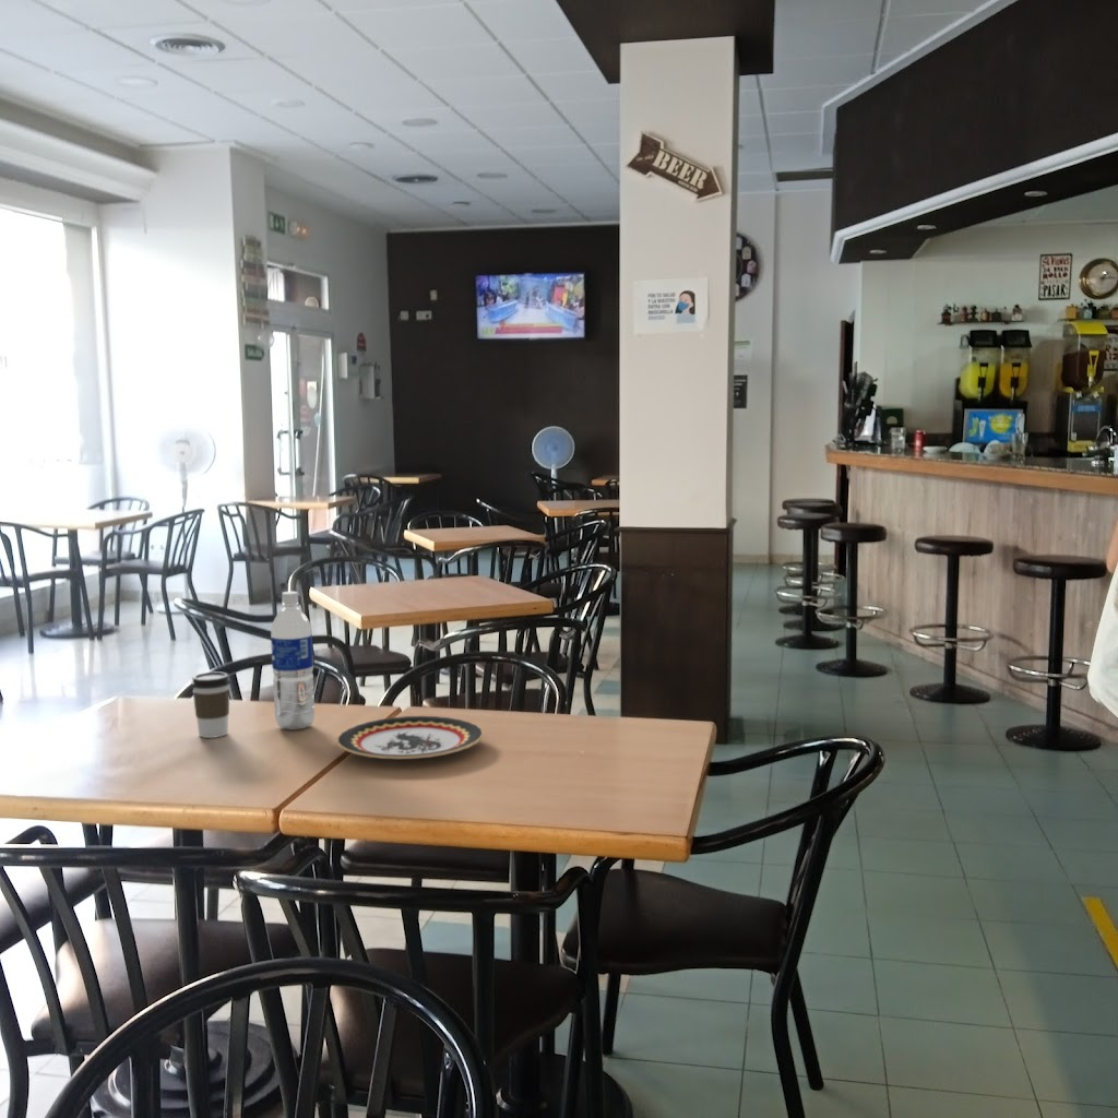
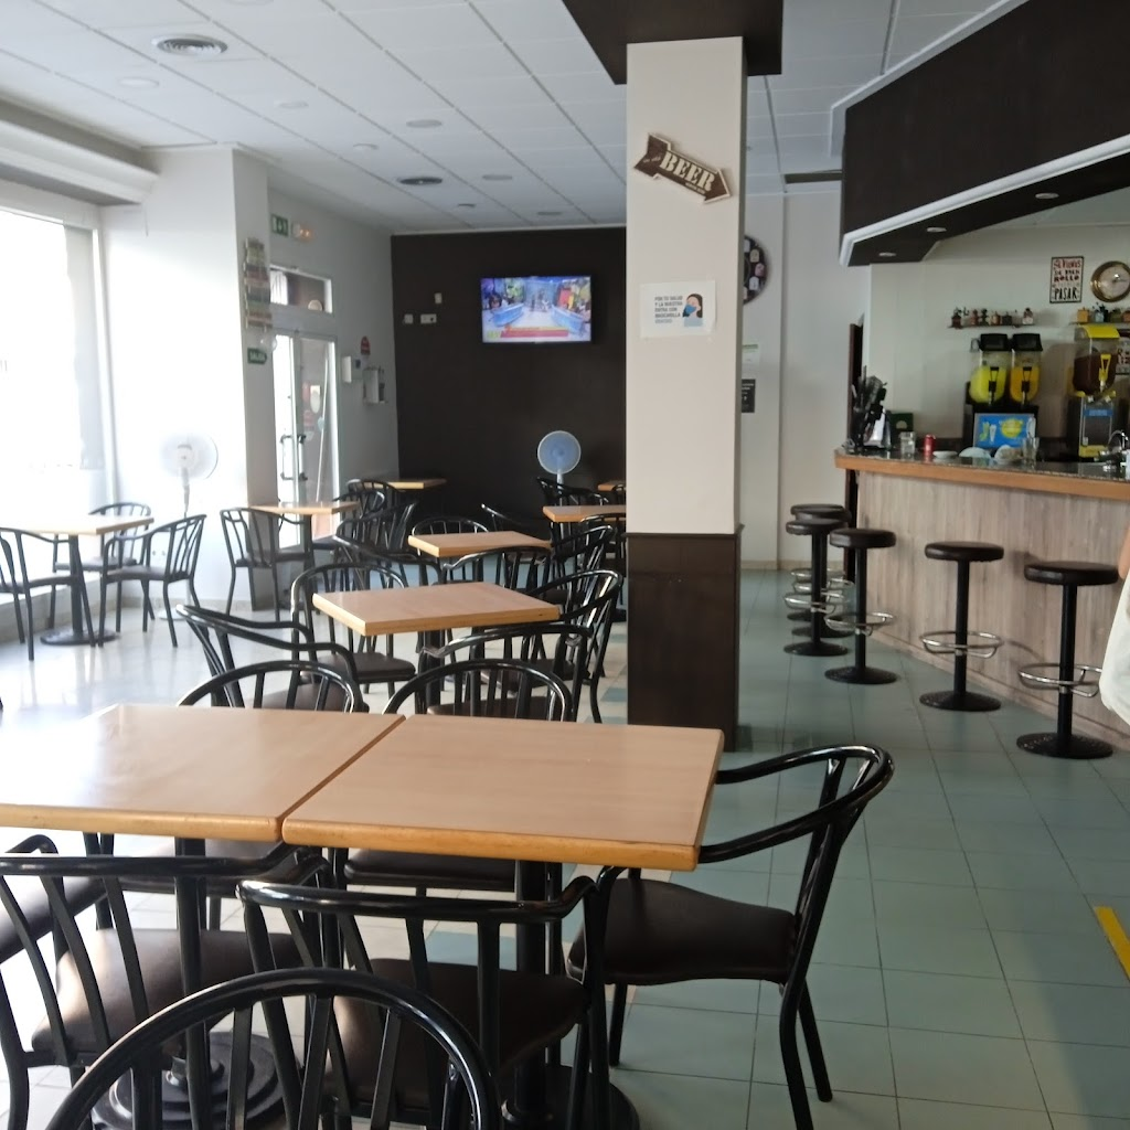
- plate [335,715,485,760]
- coffee cup [190,670,231,739]
- water bottle [270,591,316,730]
